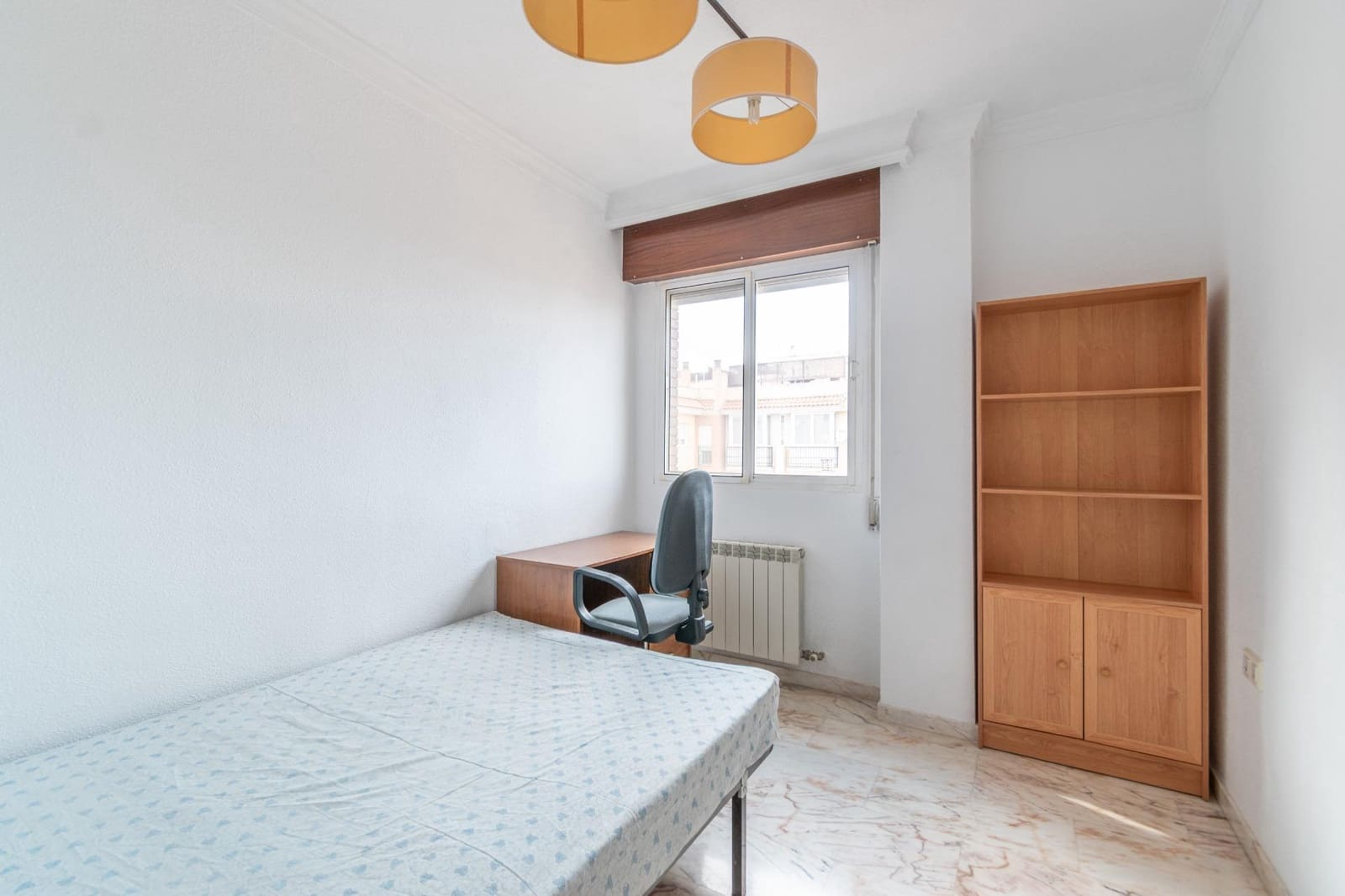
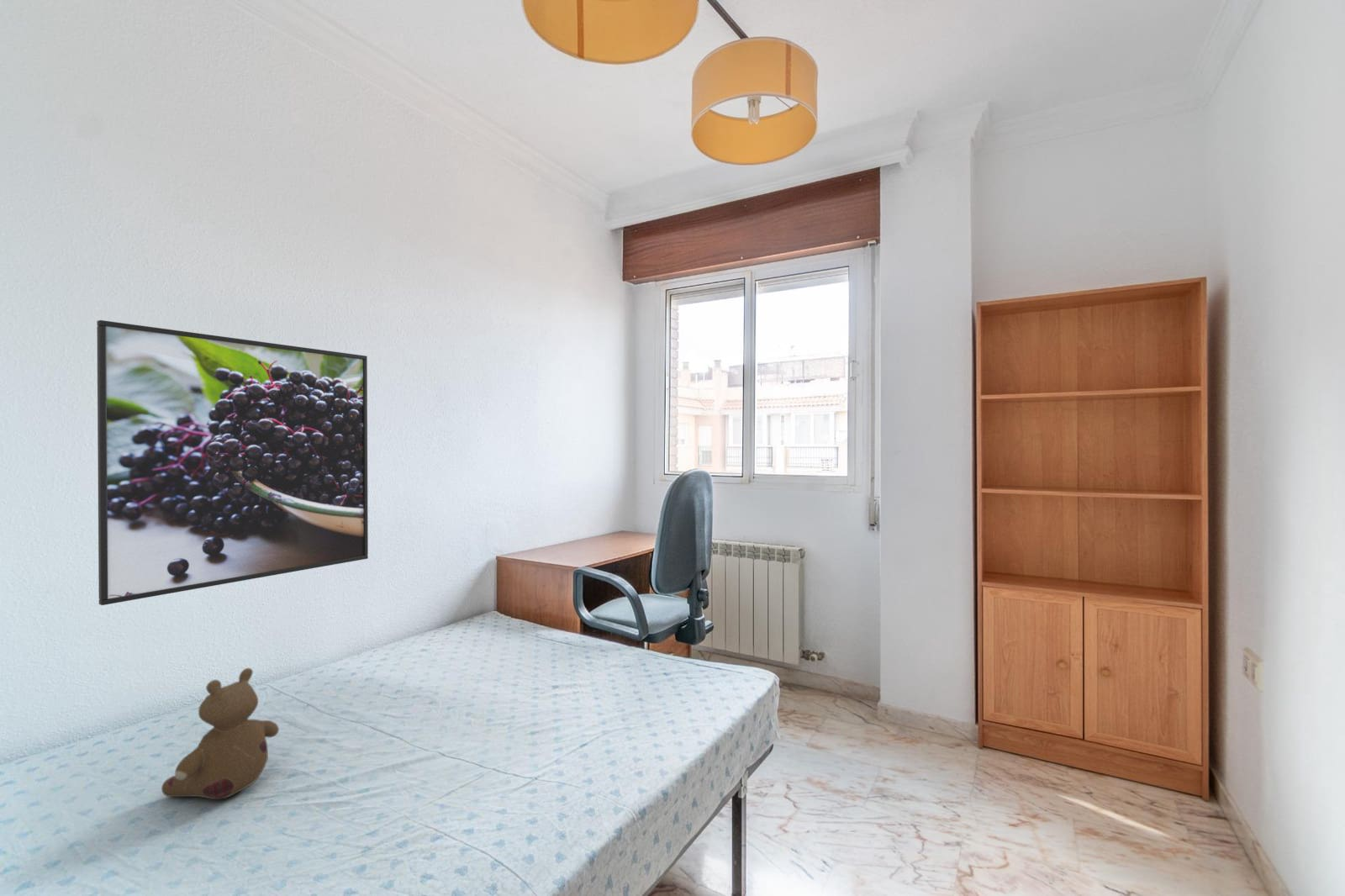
+ stuffed bear [161,667,280,800]
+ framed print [96,319,369,606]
